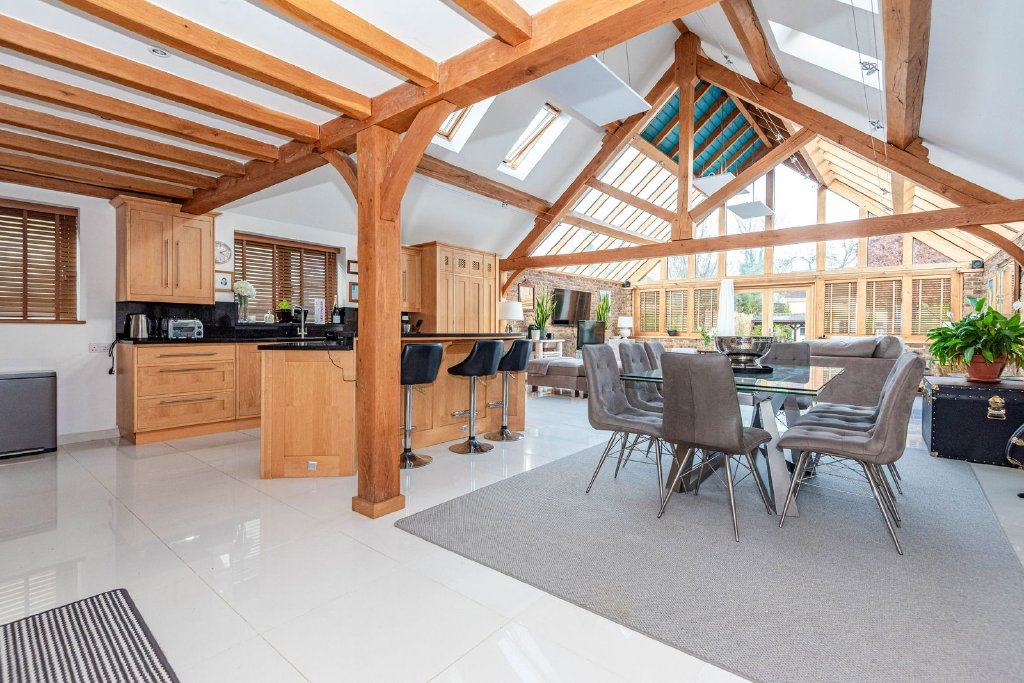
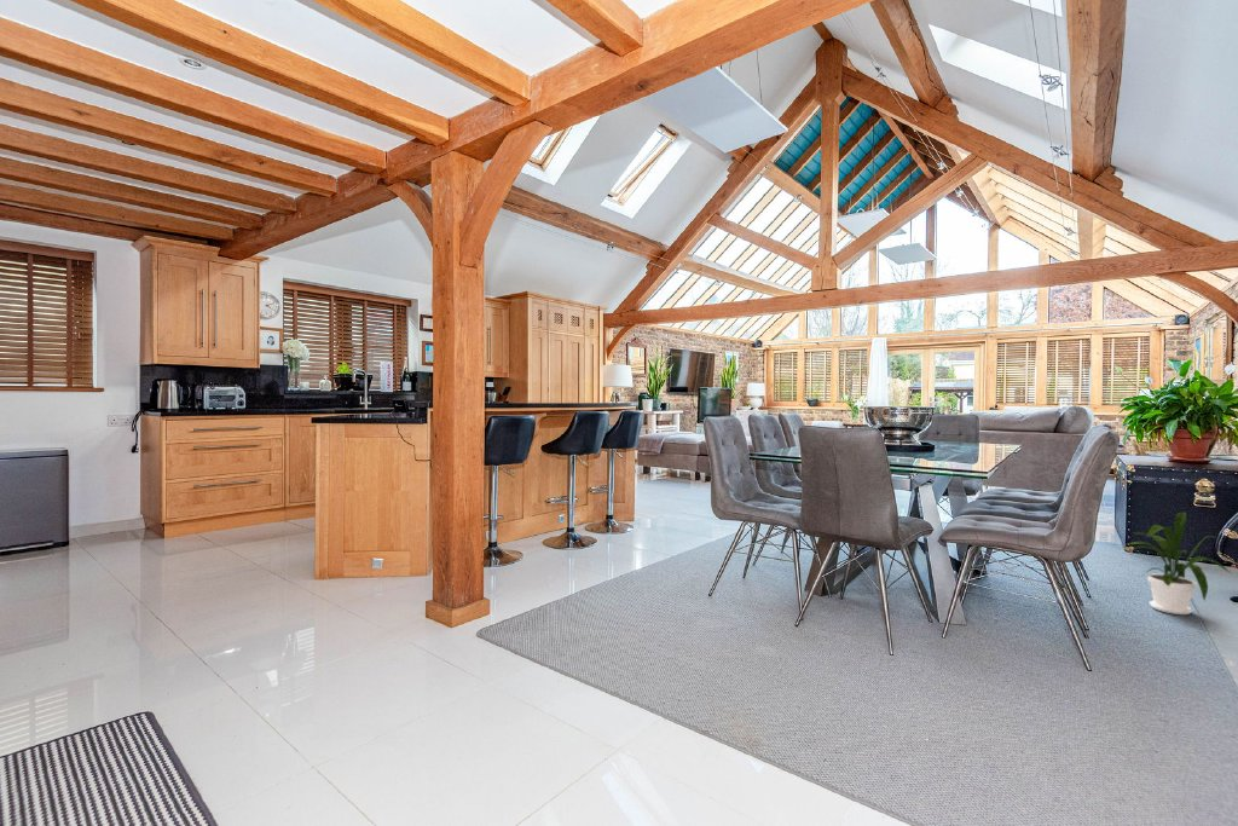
+ house plant [1127,510,1232,616]
